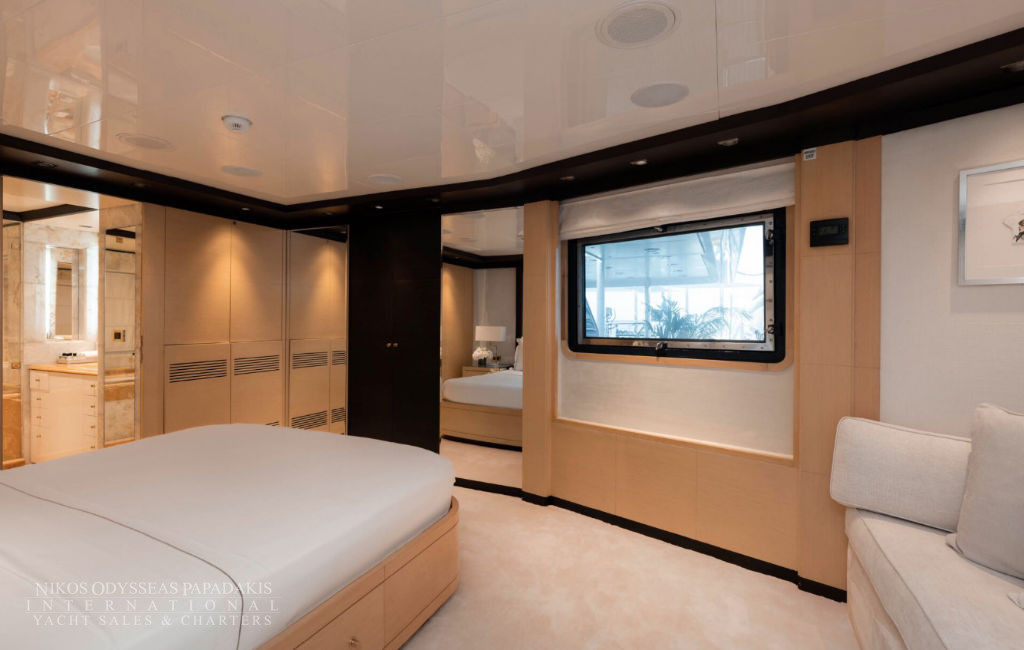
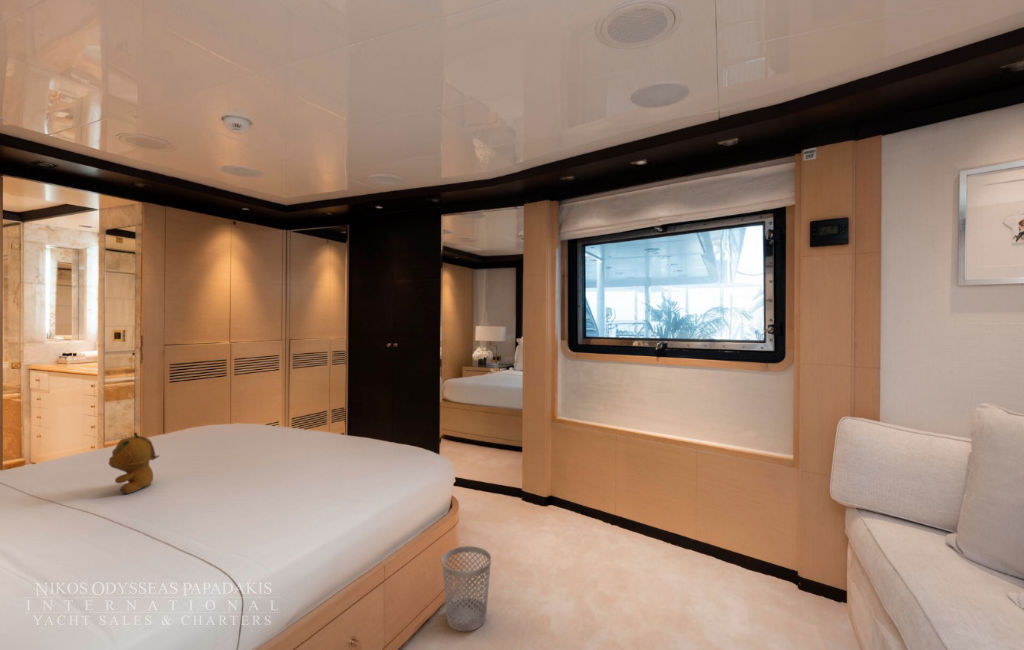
+ stuffed bear [108,431,160,495]
+ wastebasket [441,545,492,633]
